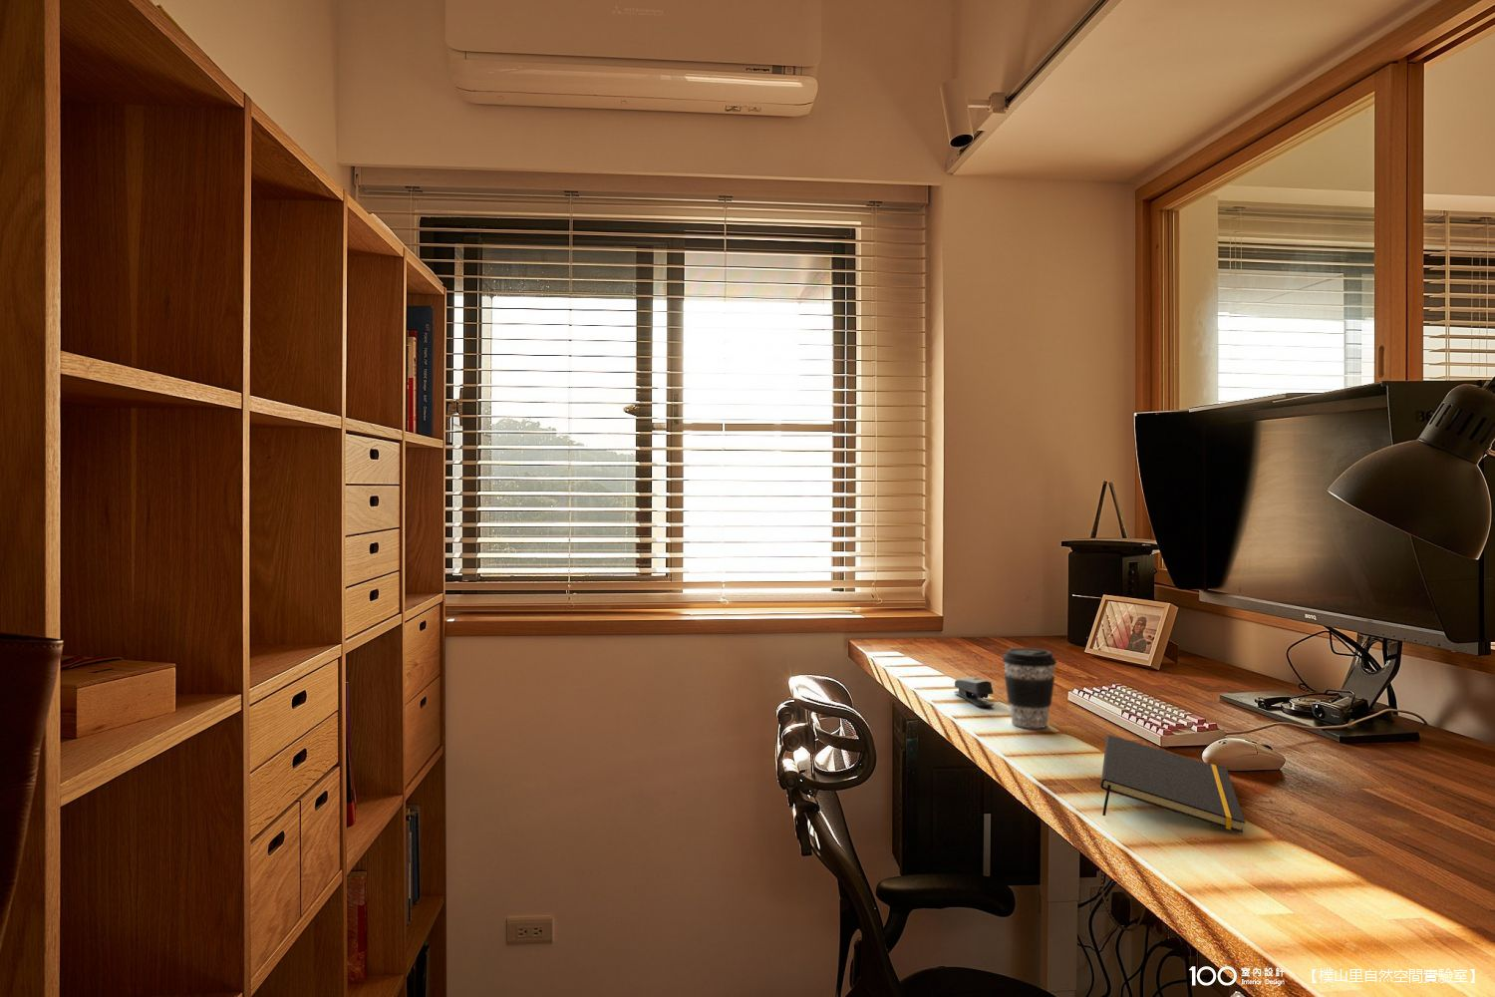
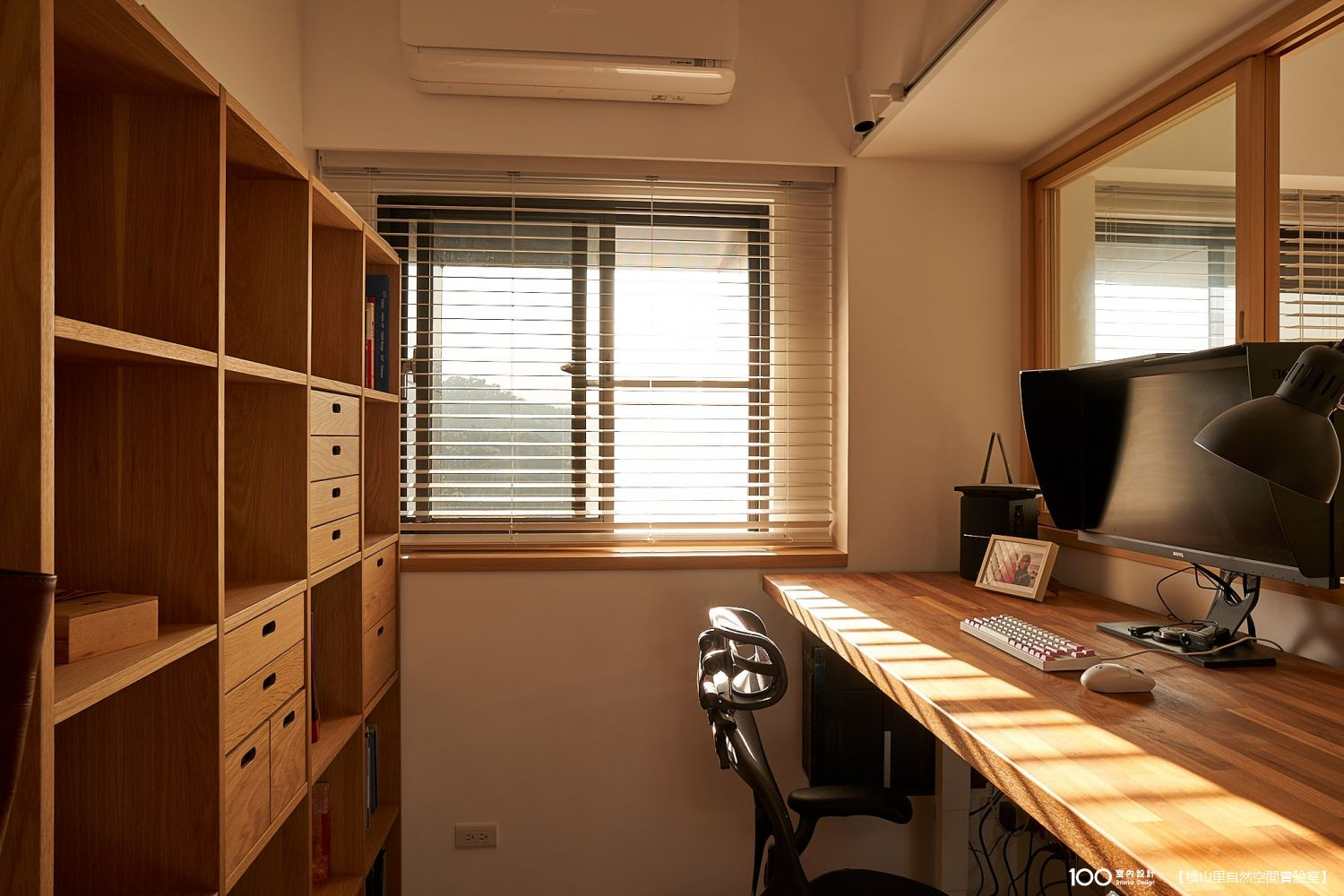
- notepad [1099,733,1246,833]
- coffee cup [1001,648,1058,729]
- stapler [953,675,994,708]
